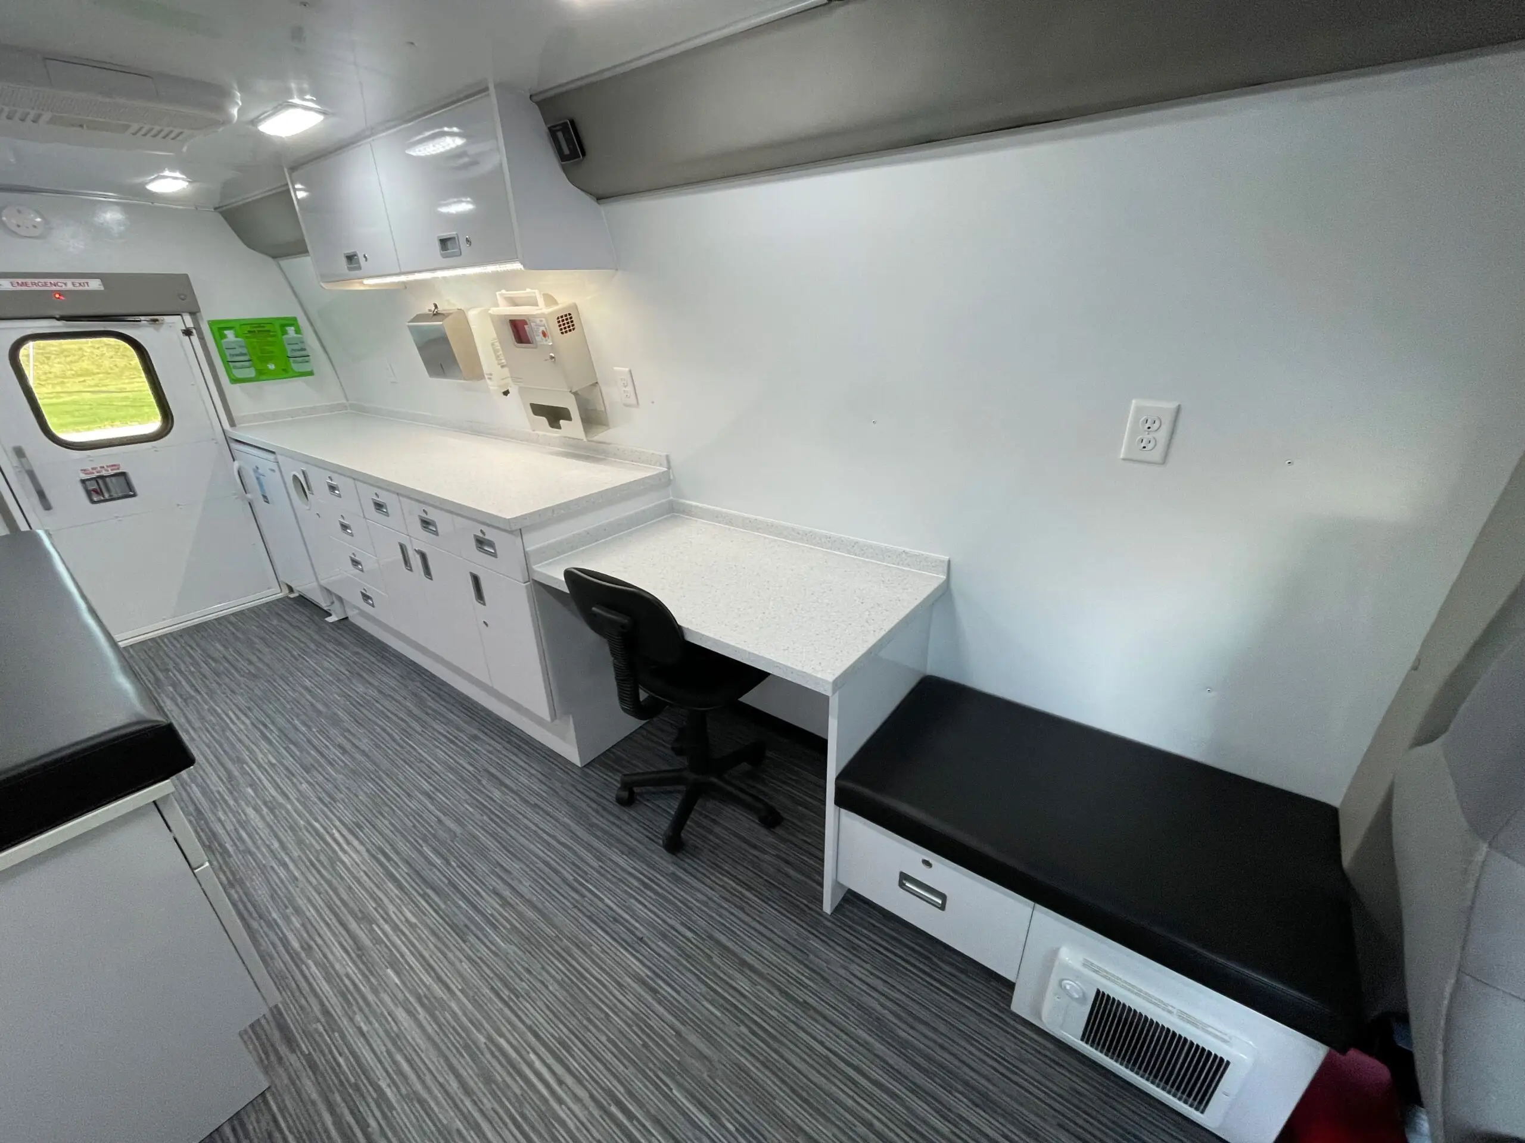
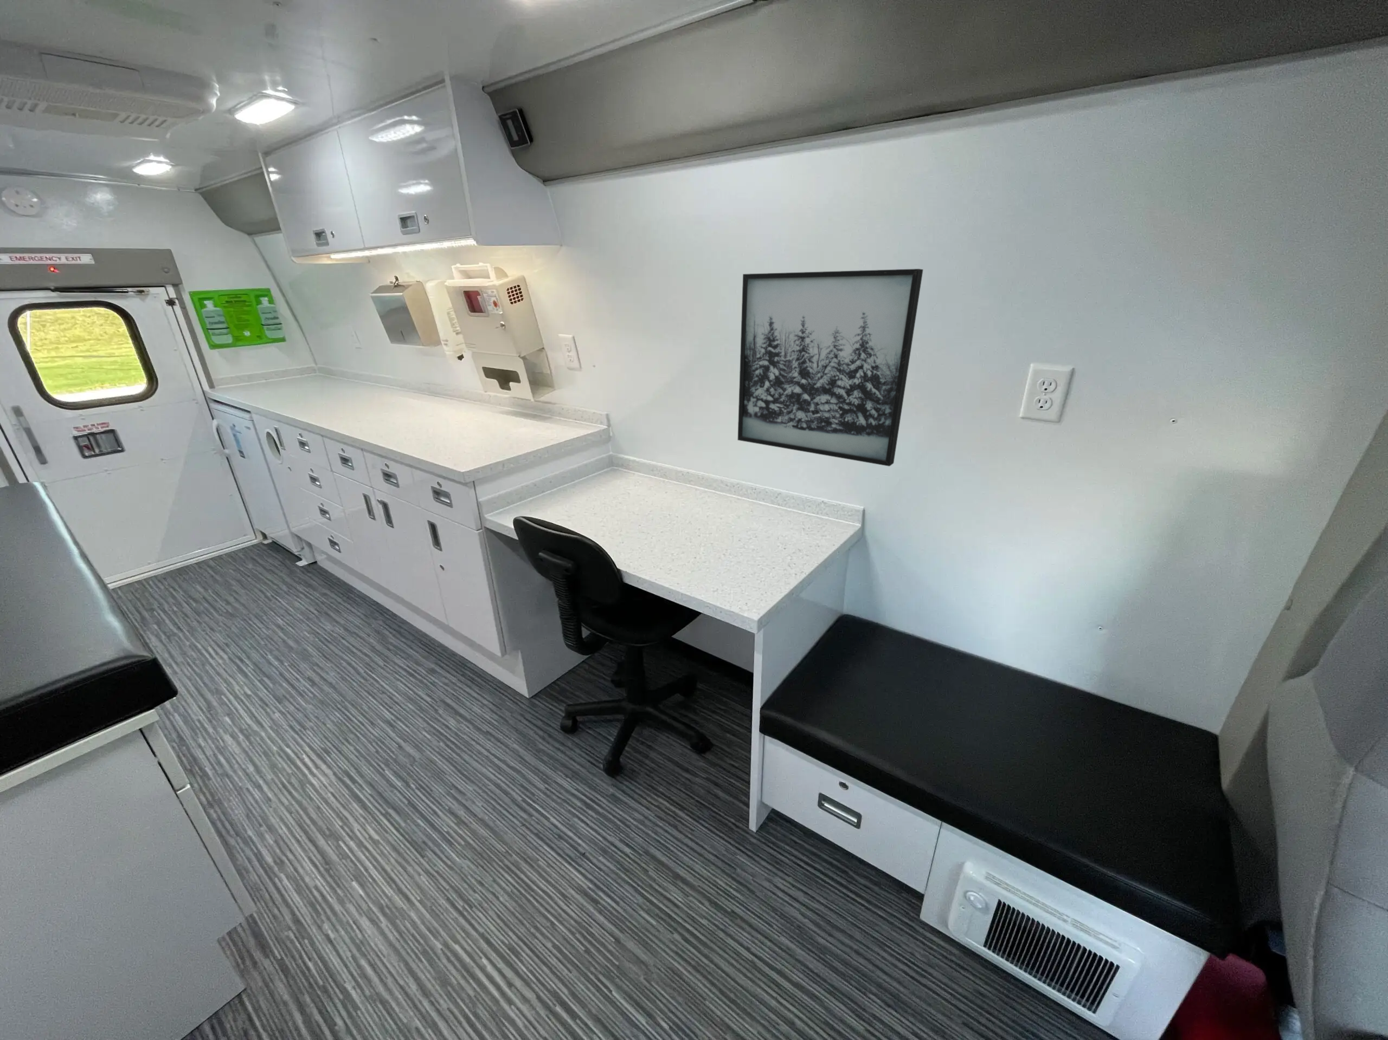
+ wall art [737,268,924,466]
